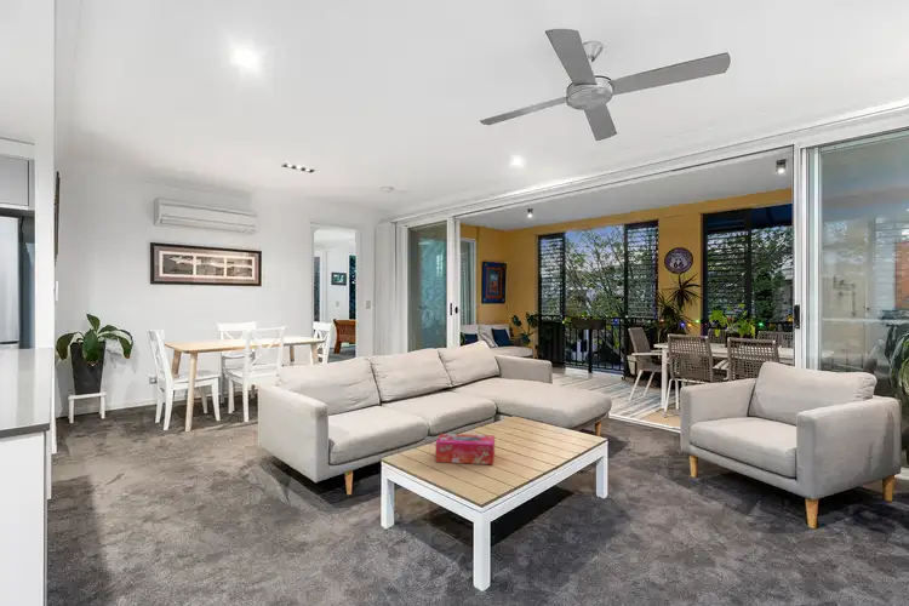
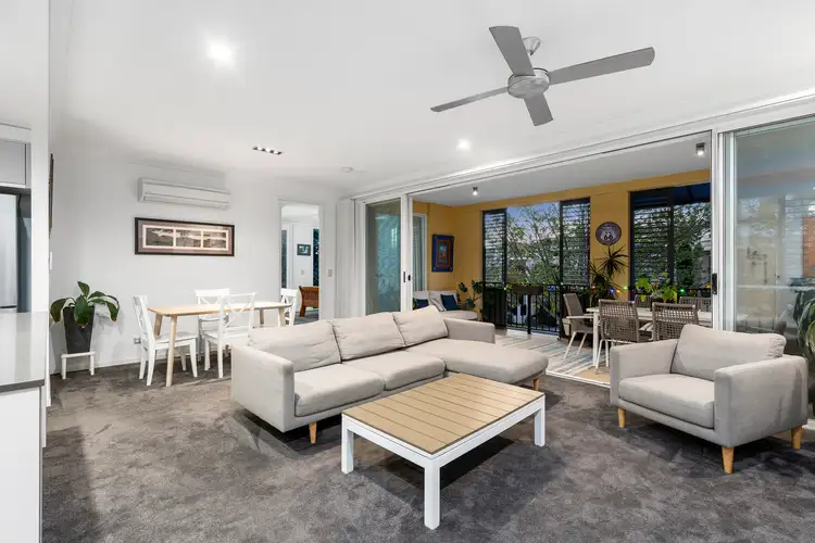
- tissue box [435,433,496,465]
